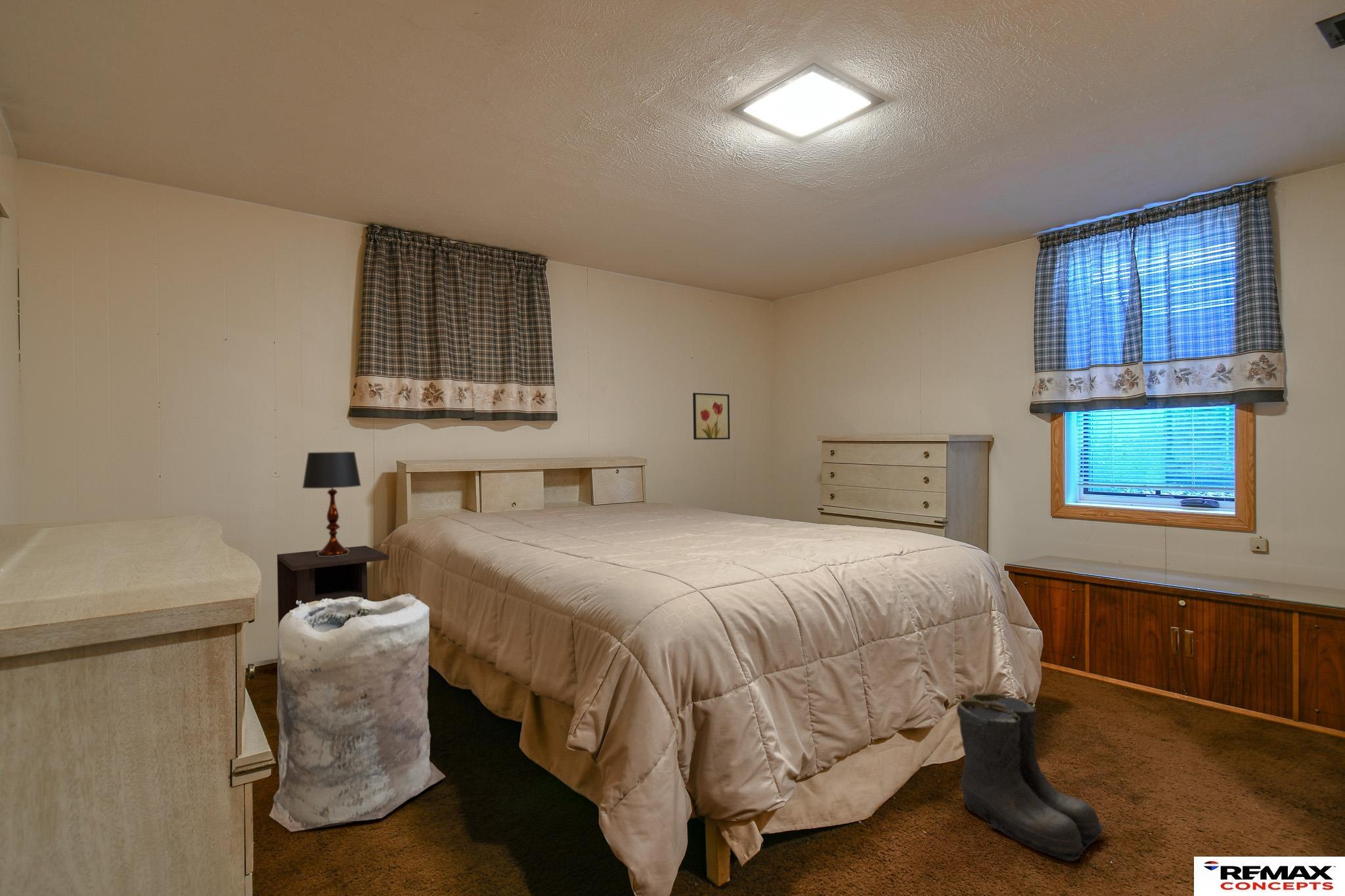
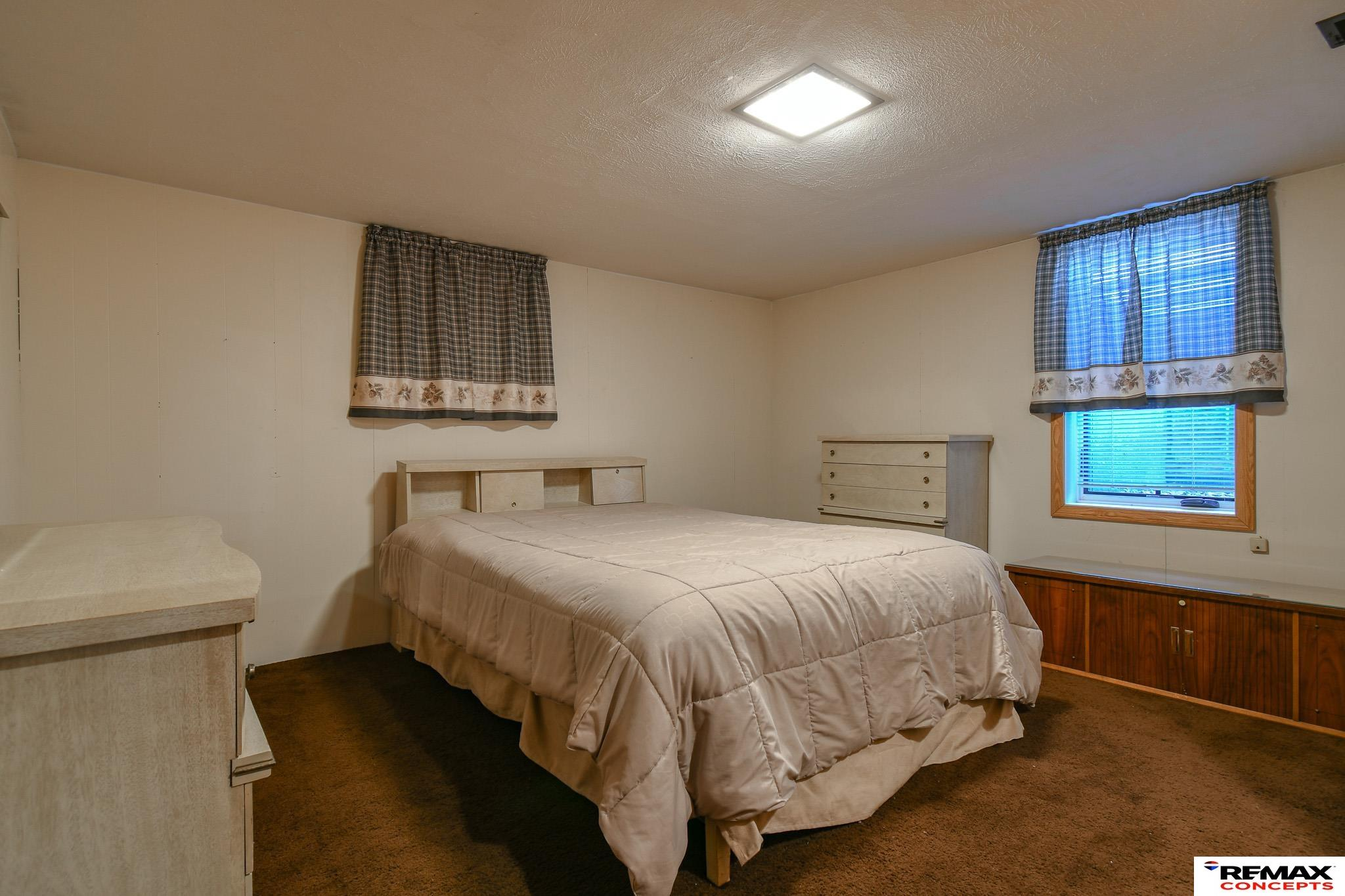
- bag [269,593,446,832]
- boots [956,692,1105,862]
- wall art [692,393,730,440]
- nightstand [276,545,389,628]
- table lamp [301,451,362,557]
